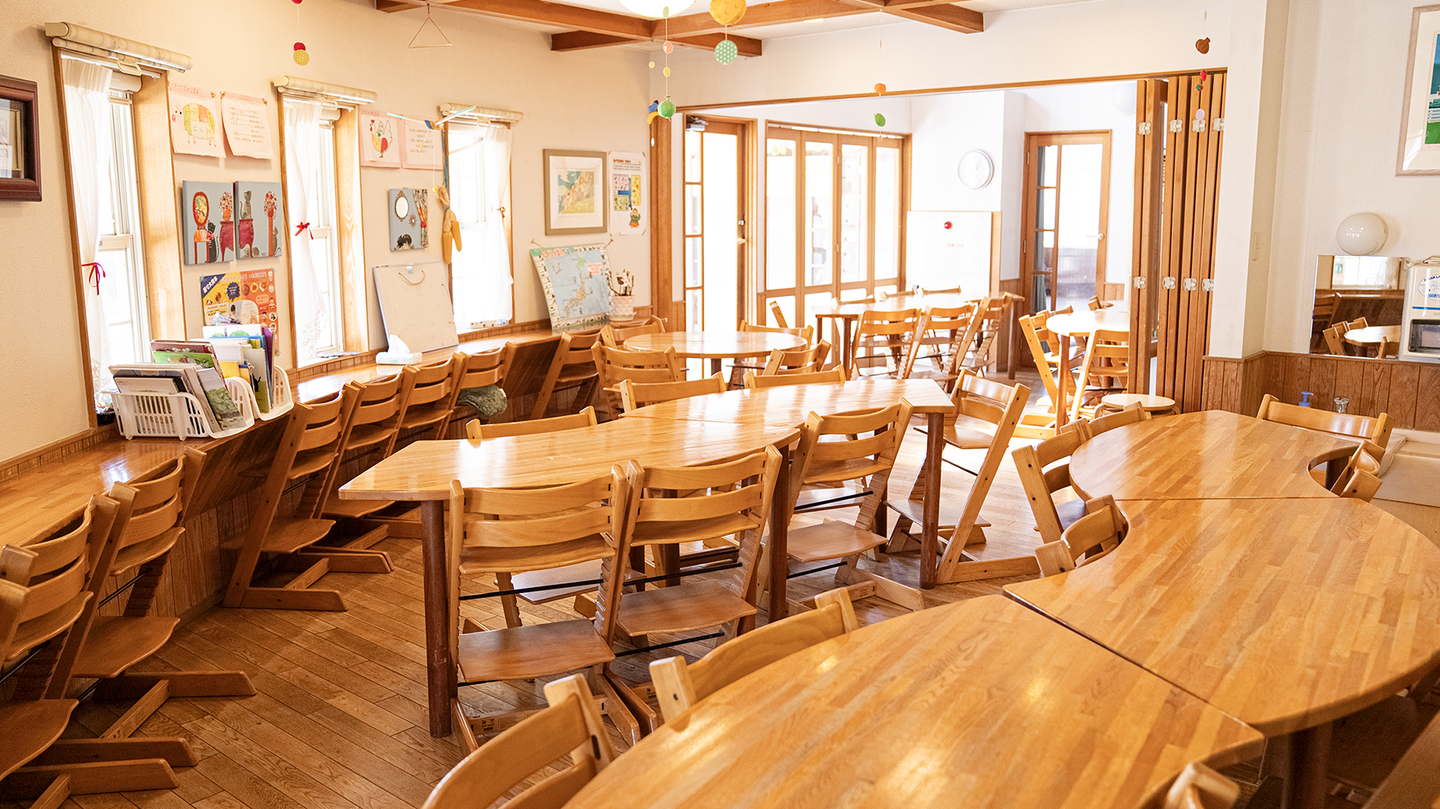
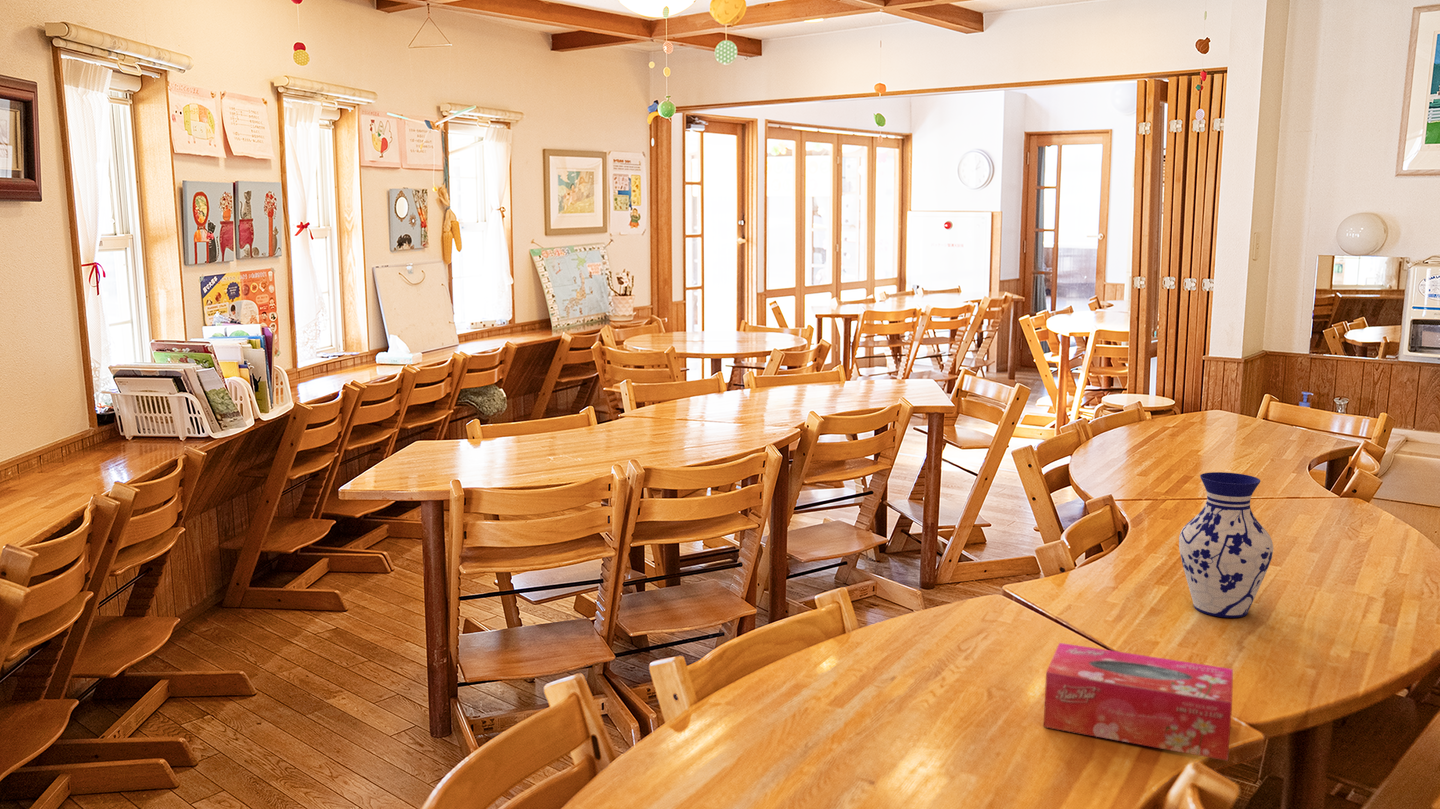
+ vase [1178,471,1274,619]
+ tissue box [1043,642,1234,762]
